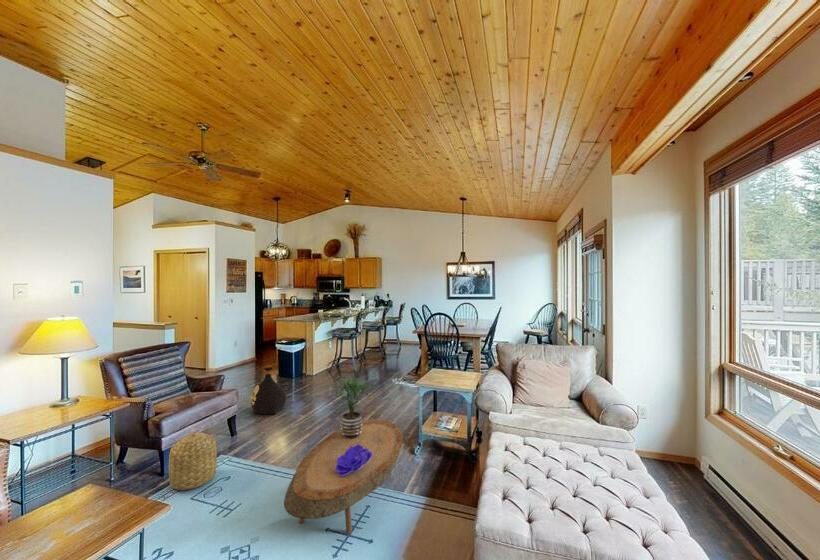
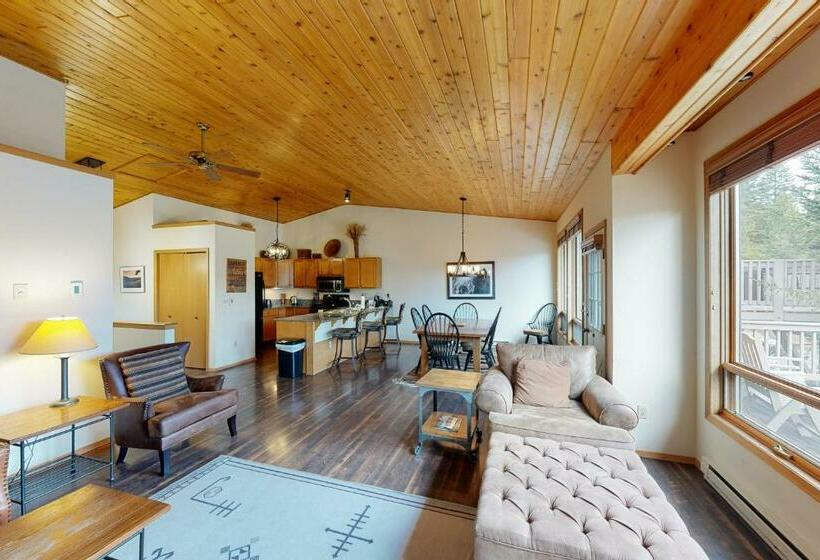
- bag [249,366,287,416]
- decorative bowl [334,444,373,476]
- basket [168,432,218,491]
- potted plant [333,376,373,439]
- coffee table [283,419,404,535]
